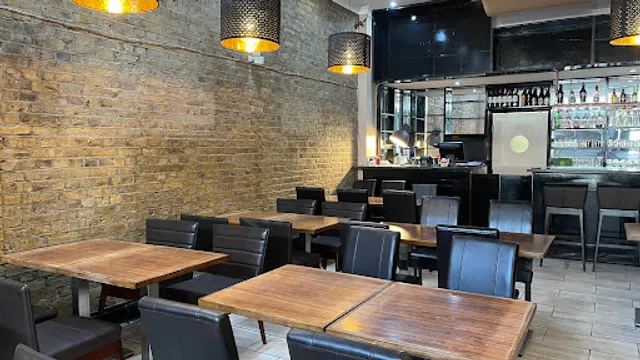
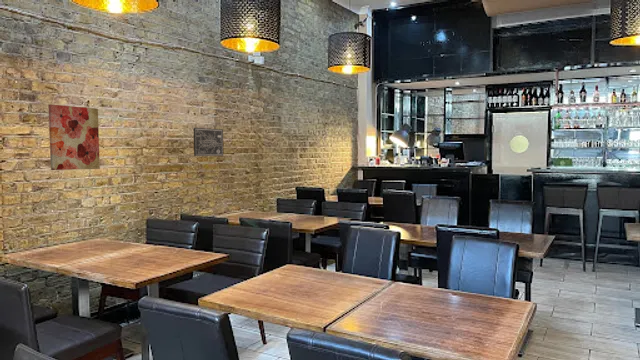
+ wall art [47,103,101,171]
+ wall art [192,127,224,157]
